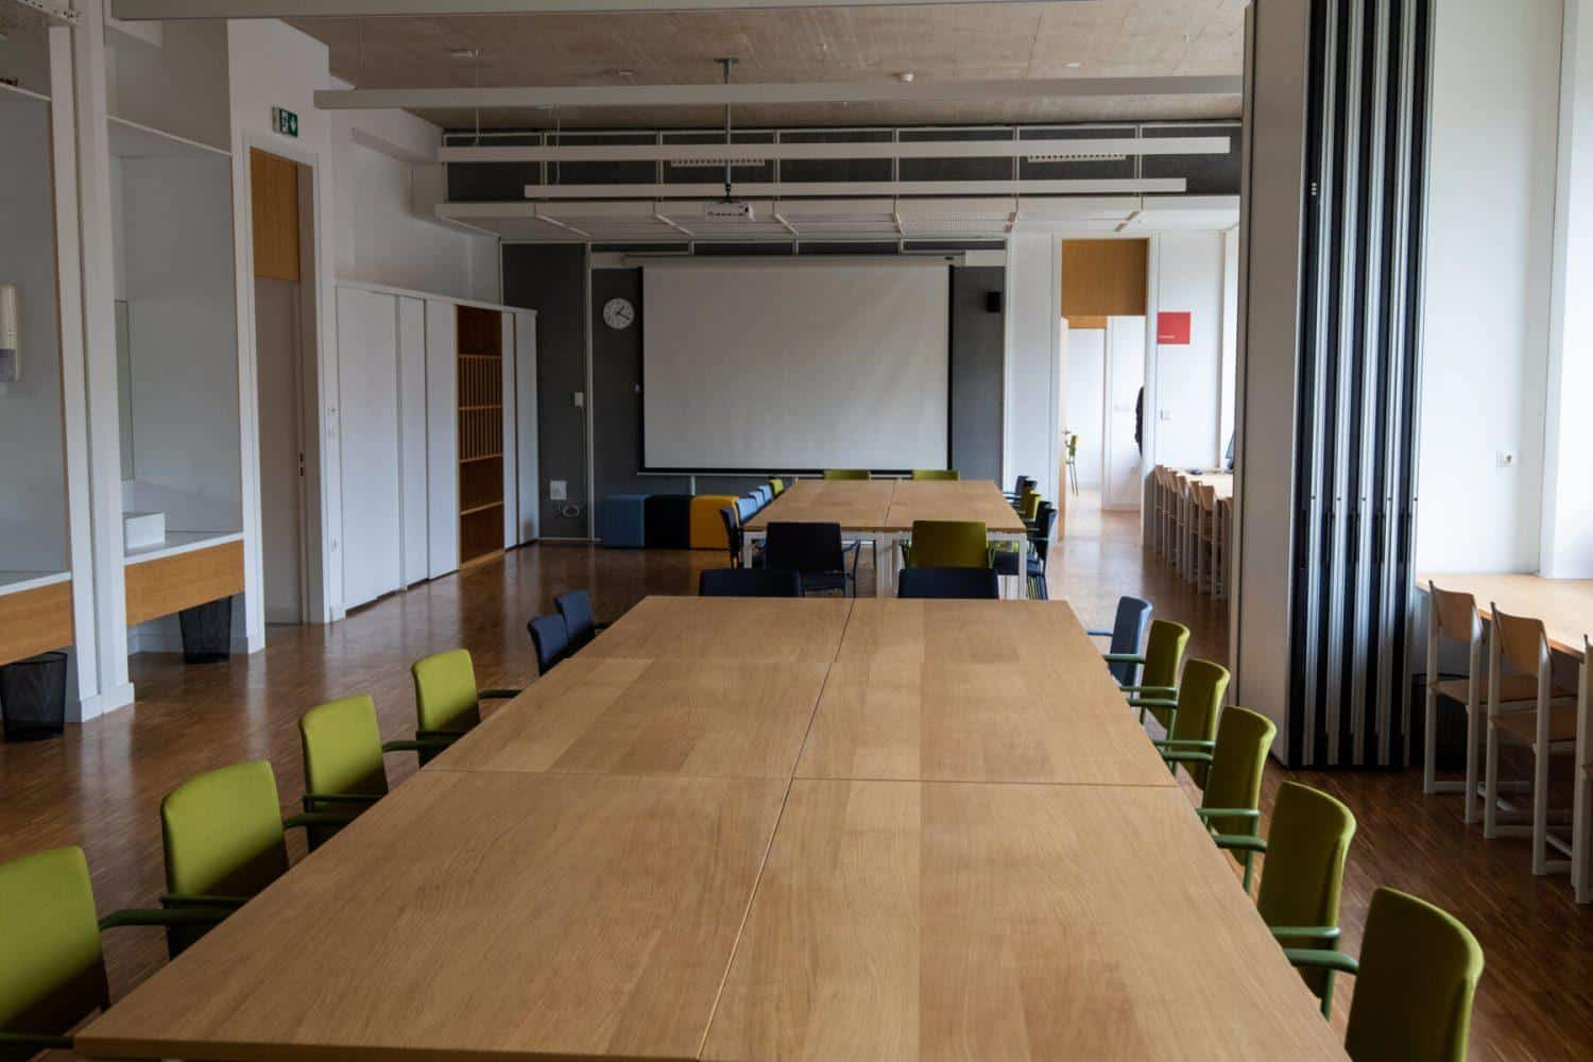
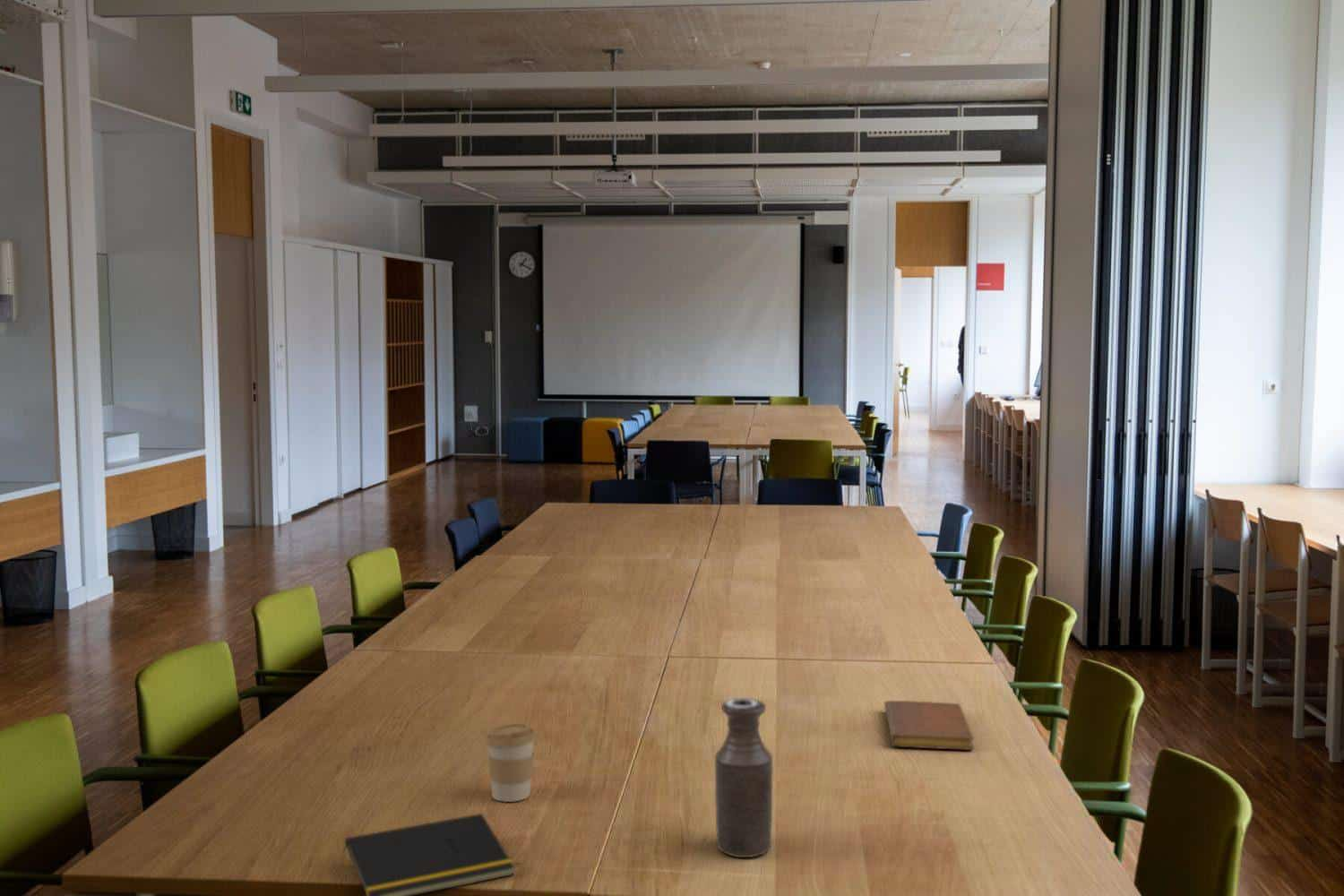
+ coffee cup [484,723,537,803]
+ notepad [341,813,516,896]
+ bottle [714,697,773,858]
+ notebook [883,700,975,751]
